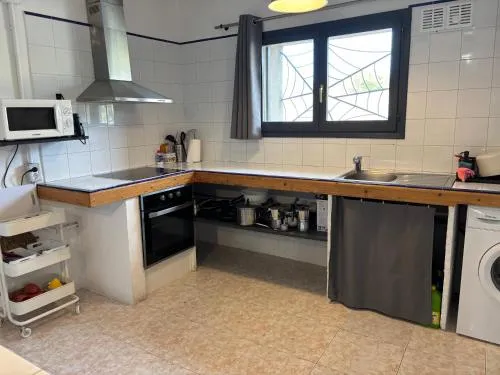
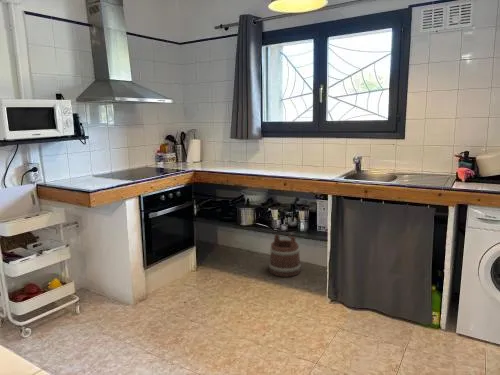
+ bucket [268,234,302,278]
